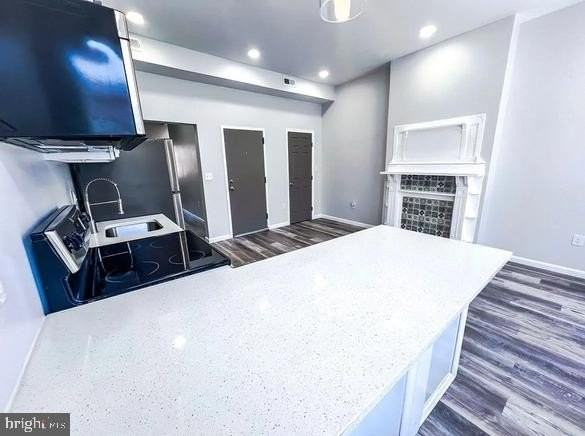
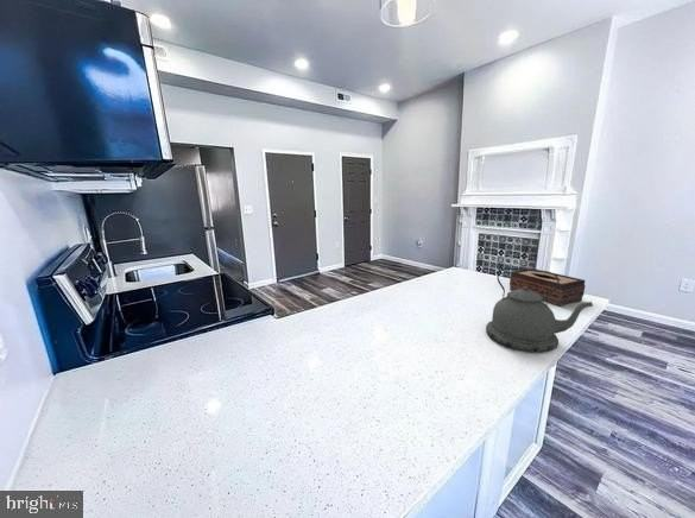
+ kettle [485,266,594,354]
+ tissue box [508,267,587,307]
